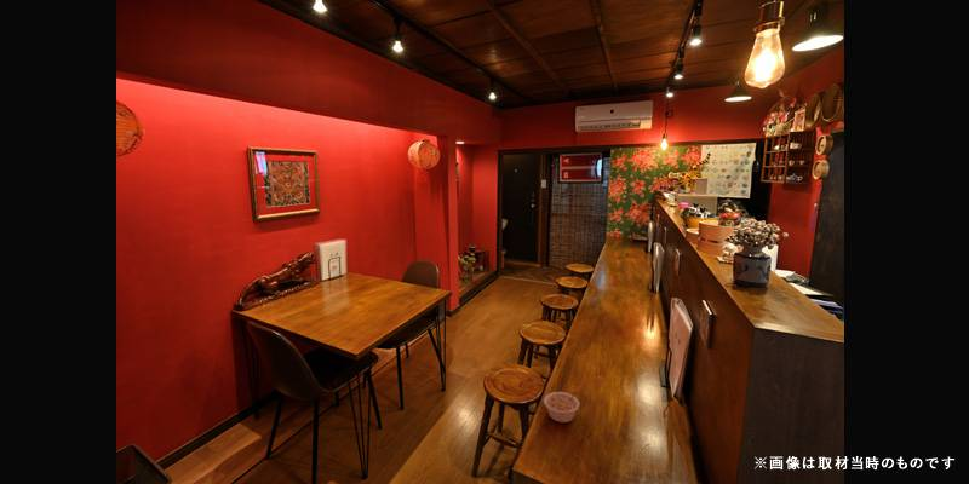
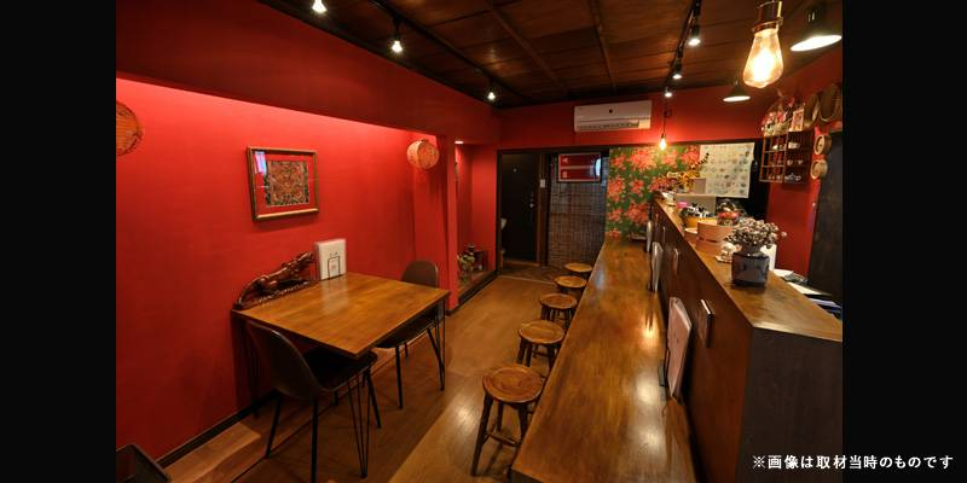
- legume [543,390,581,424]
